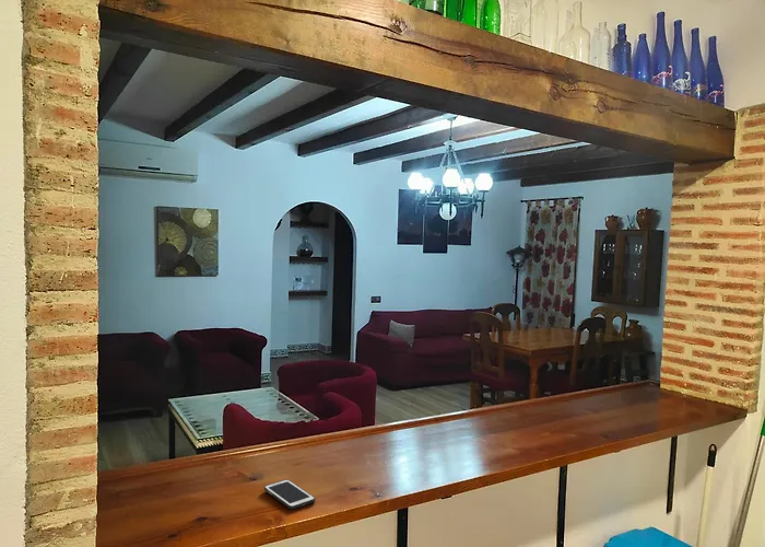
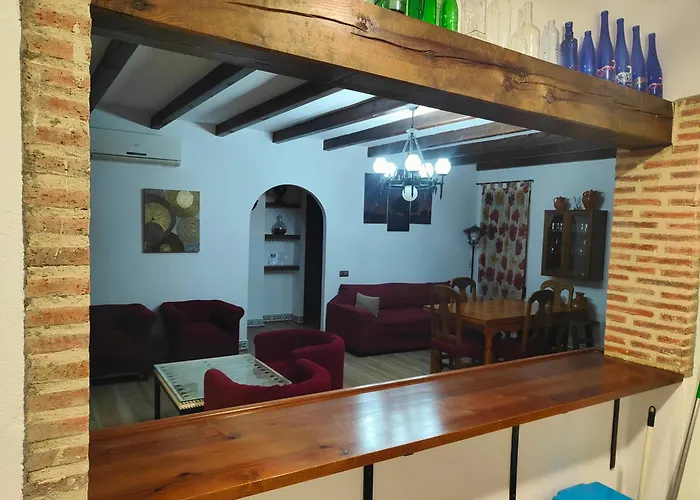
- cell phone [263,478,316,511]
